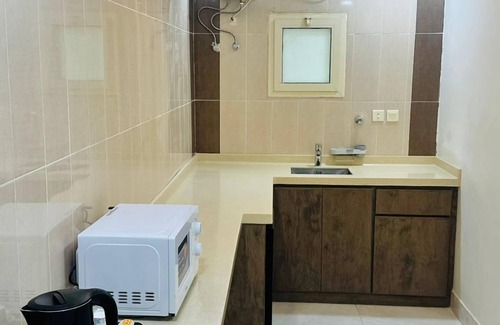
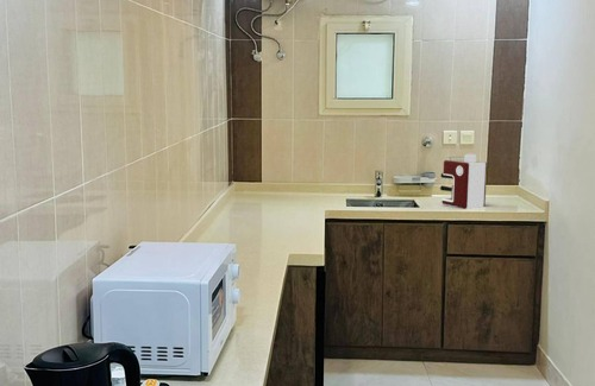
+ coffee maker [439,152,488,209]
